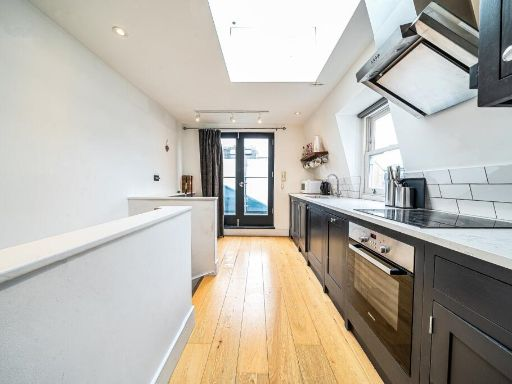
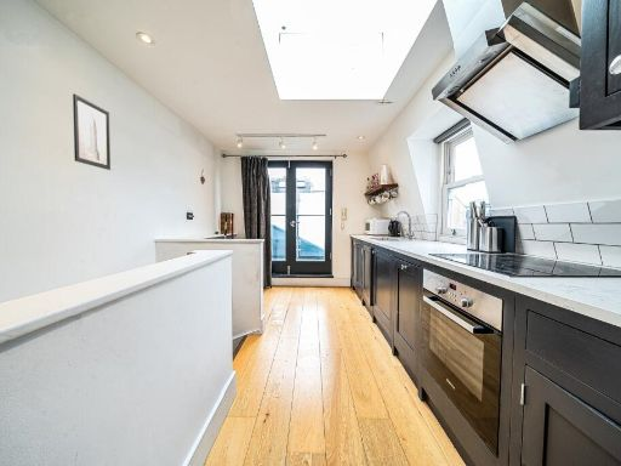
+ wall art [72,92,112,171]
